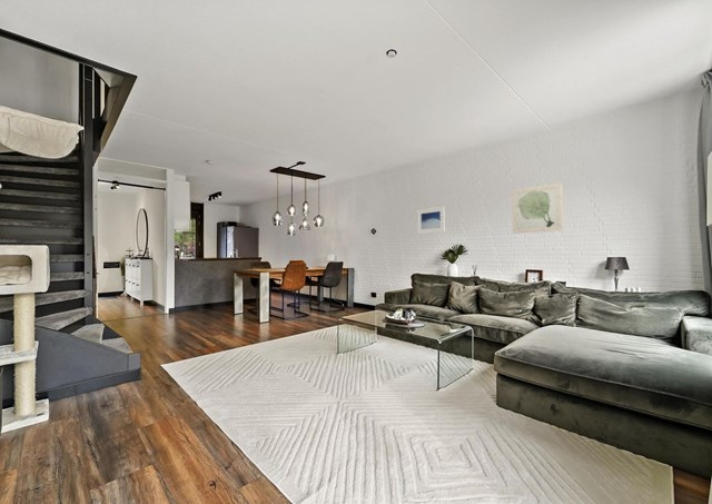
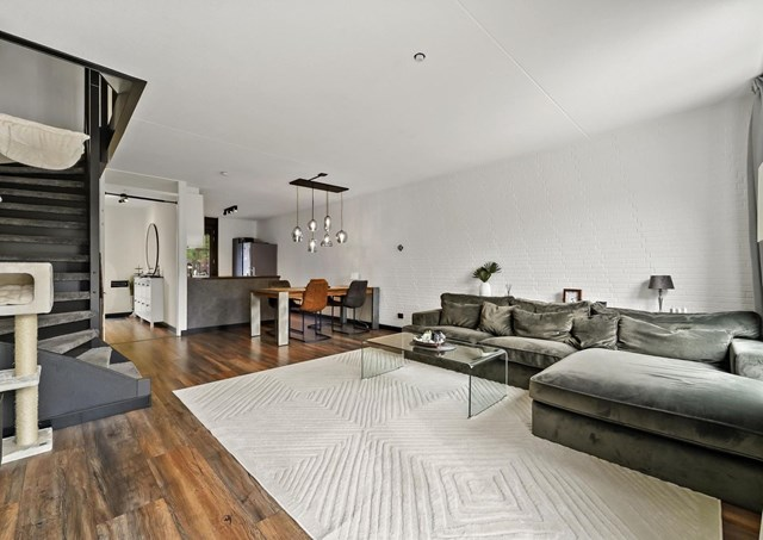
- wall art [511,181,564,235]
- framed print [416,206,446,235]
